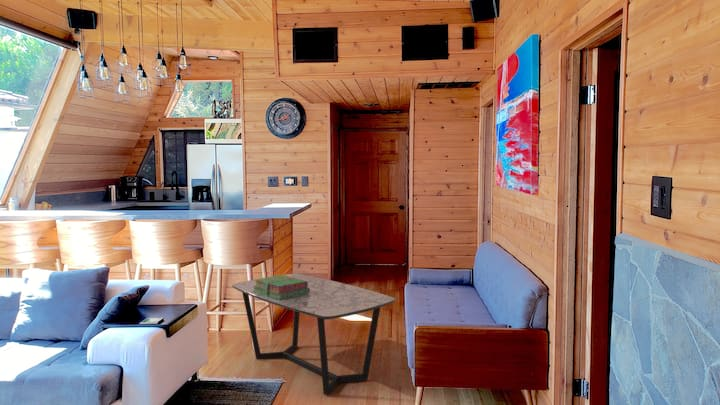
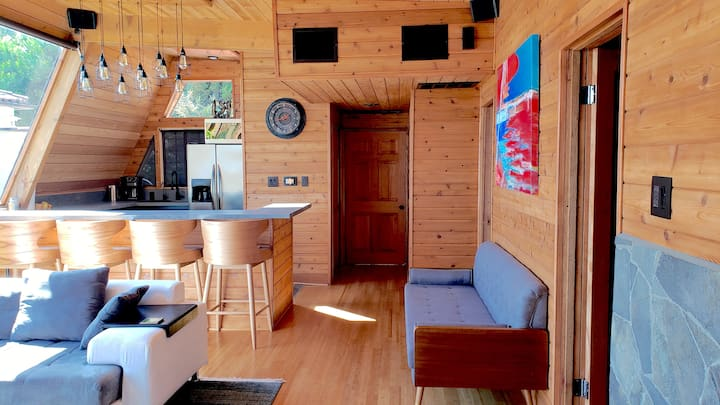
- coffee table [231,273,396,396]
- stack of books [253,274,310,300]
